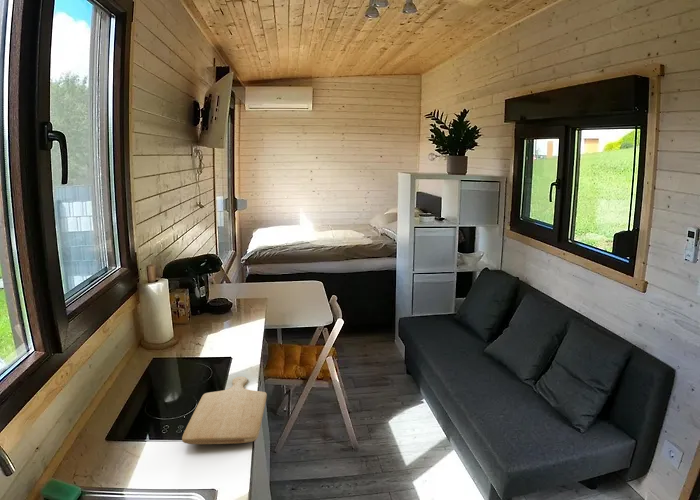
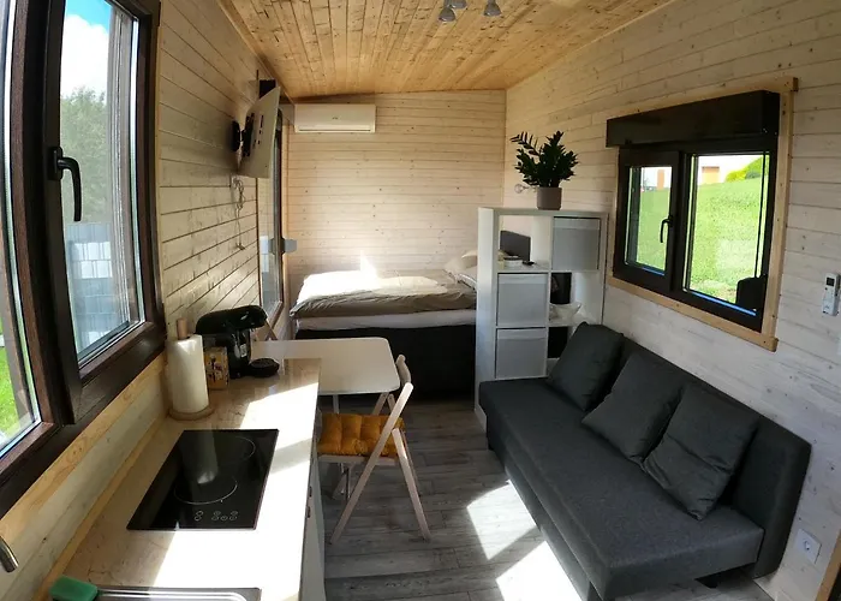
- chopping board [181,376,268,445]
